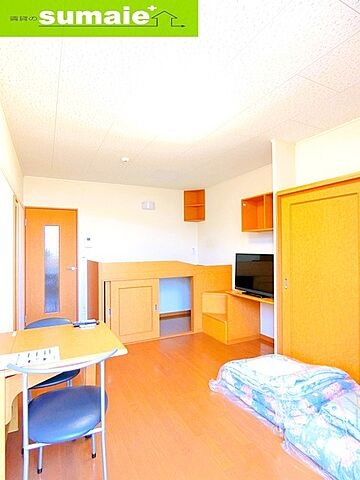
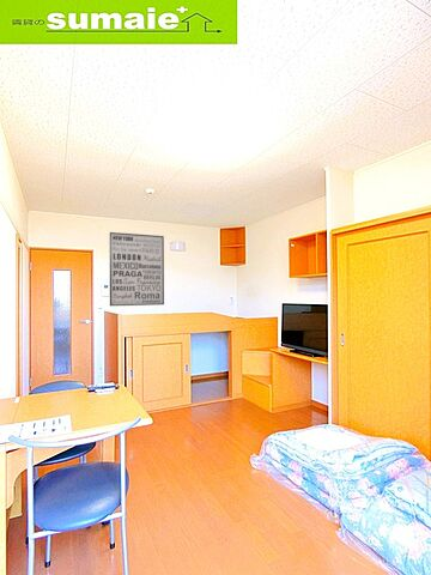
+ wall art [109,231,165,307]
